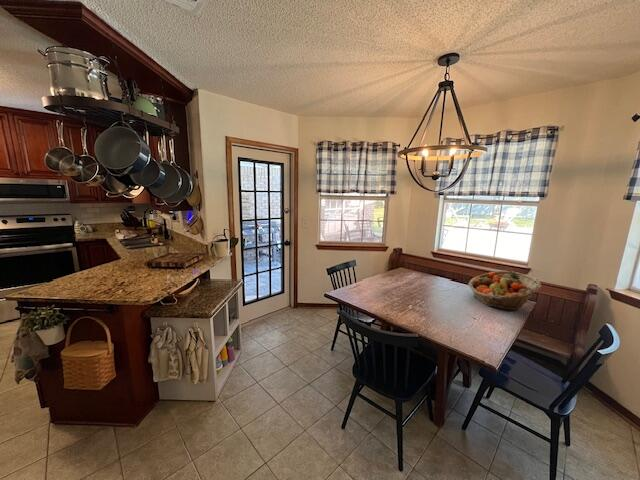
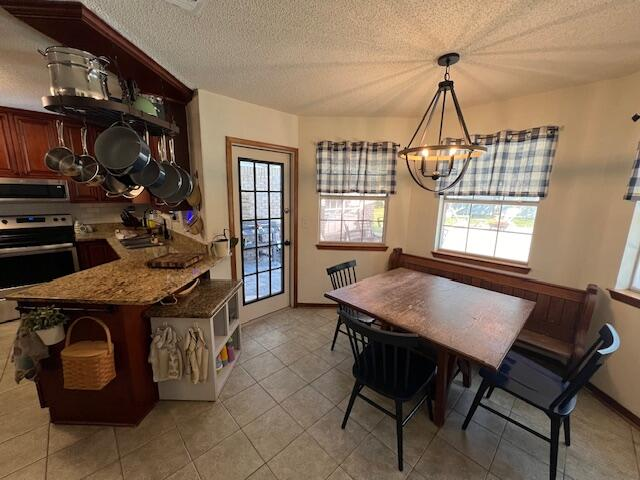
- fruit basket [467,270,542,312]
